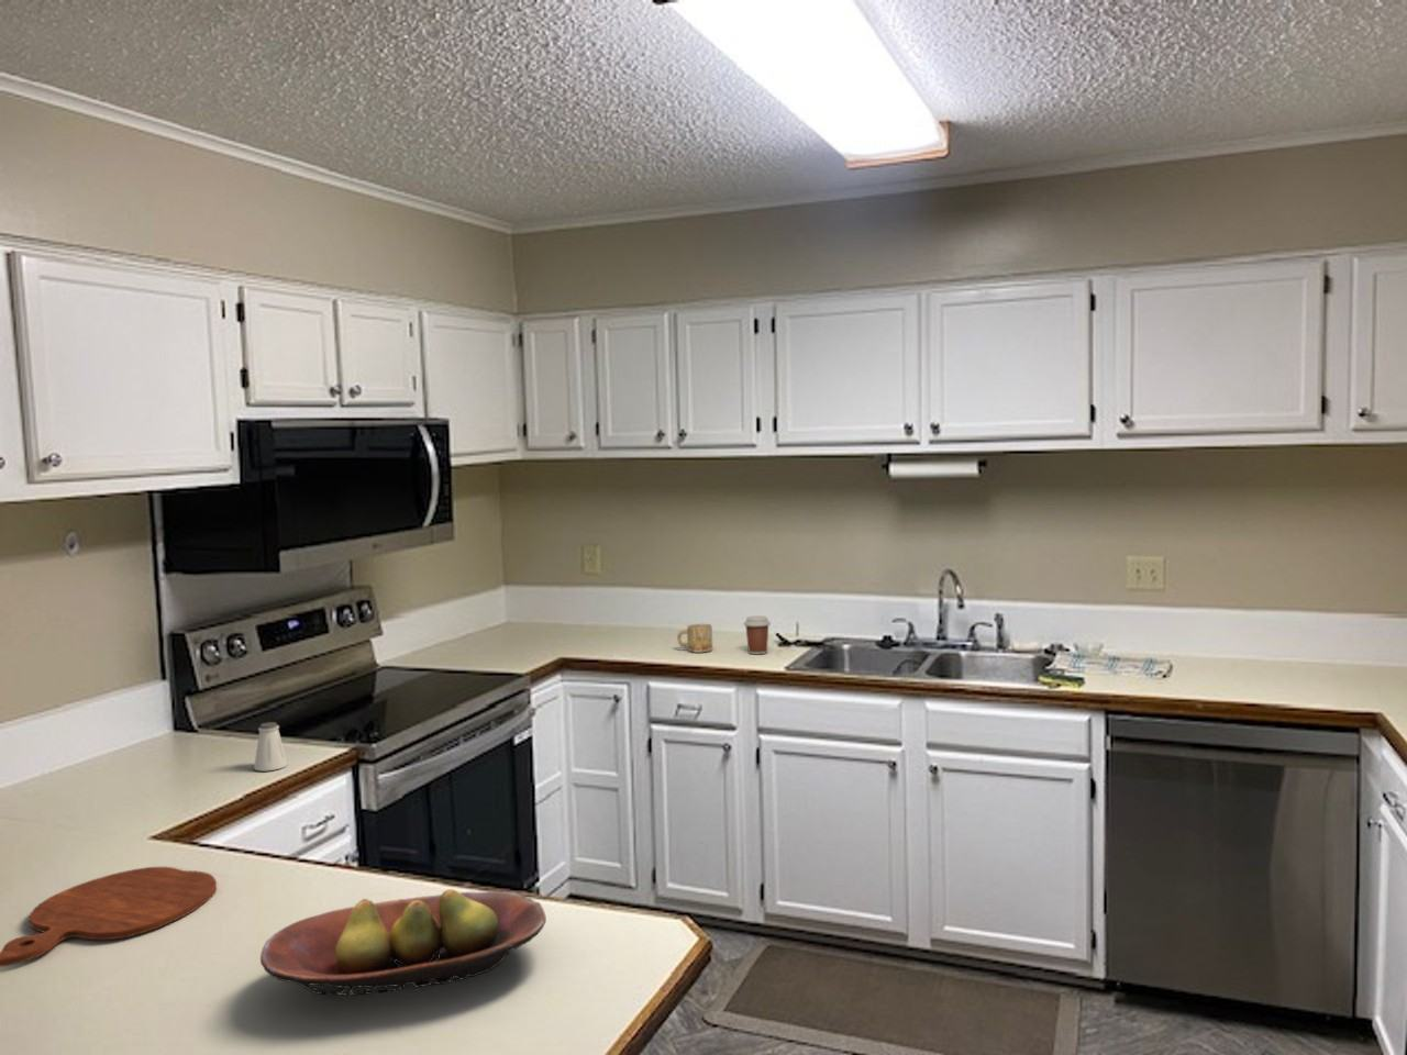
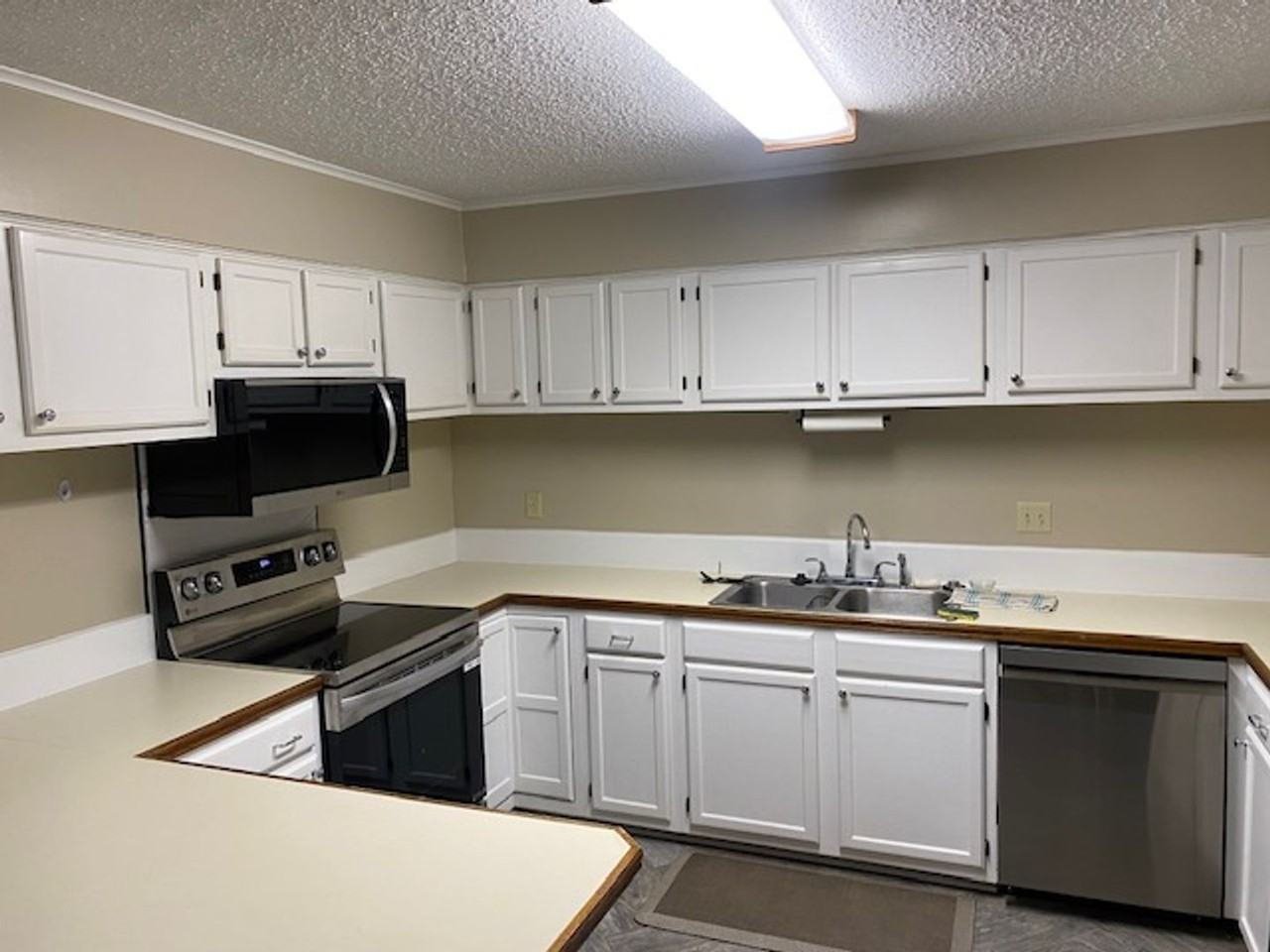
- cutting board [0,865,217,969]
- coffee cup [743,614,772,655]
- mug [676,623,713,653]
- fruit bowl [259,888,547,996]
- saltshaker [253,721,289,772]
